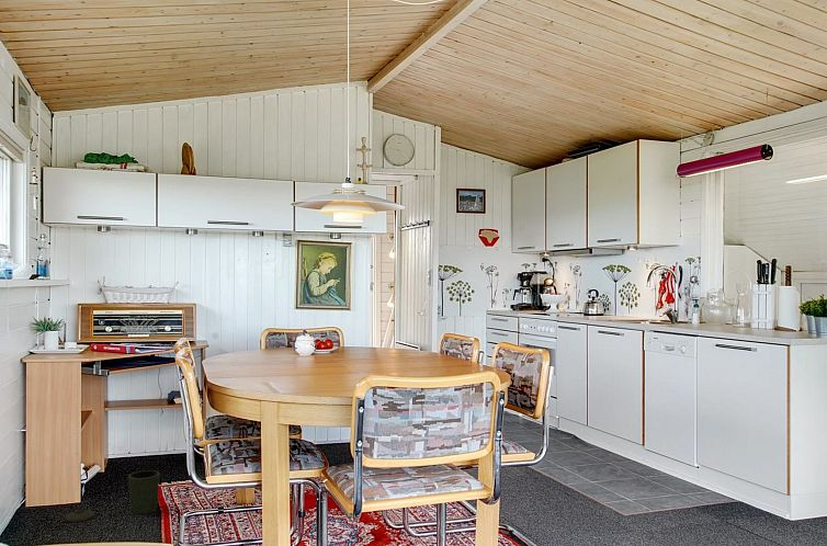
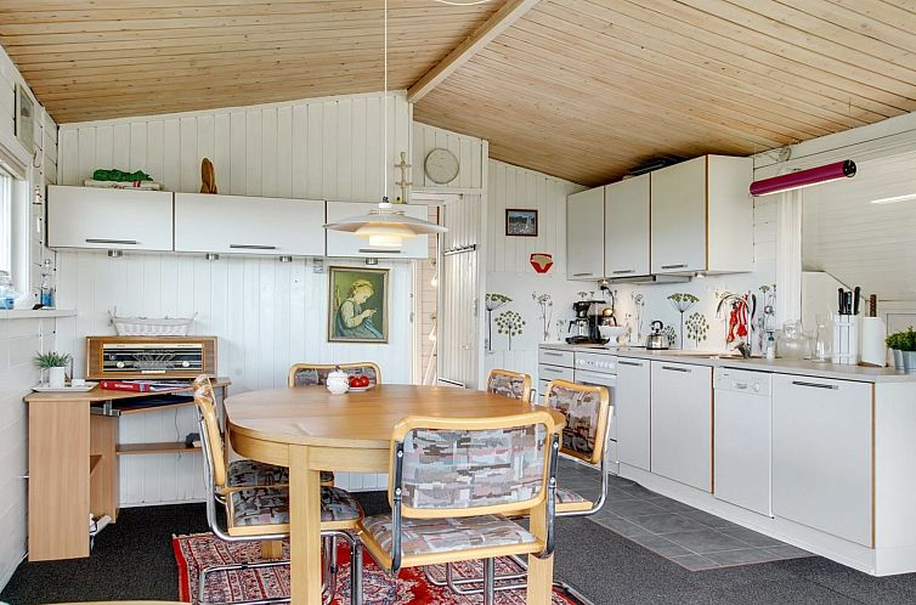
- trash can [64,469,161,523]
